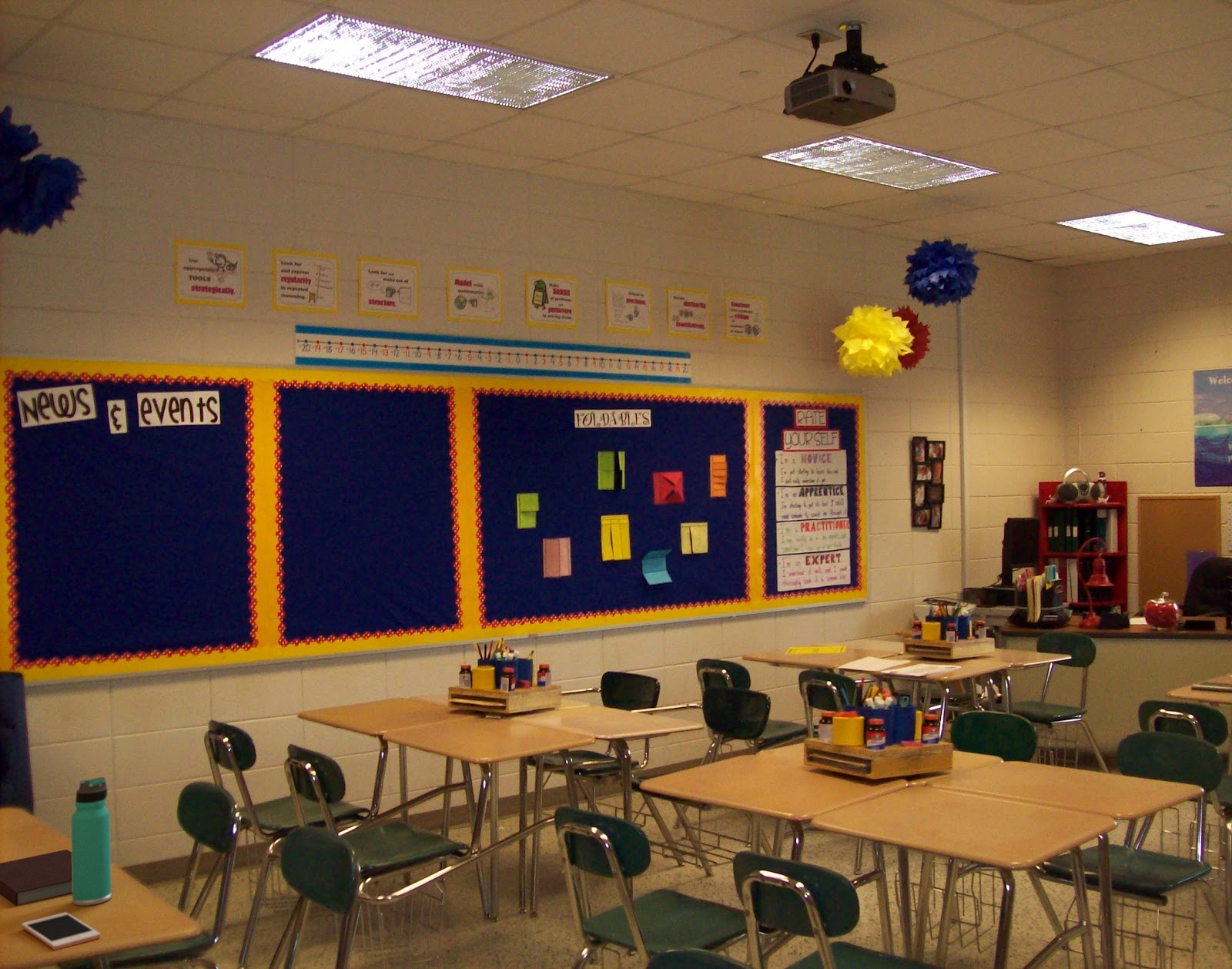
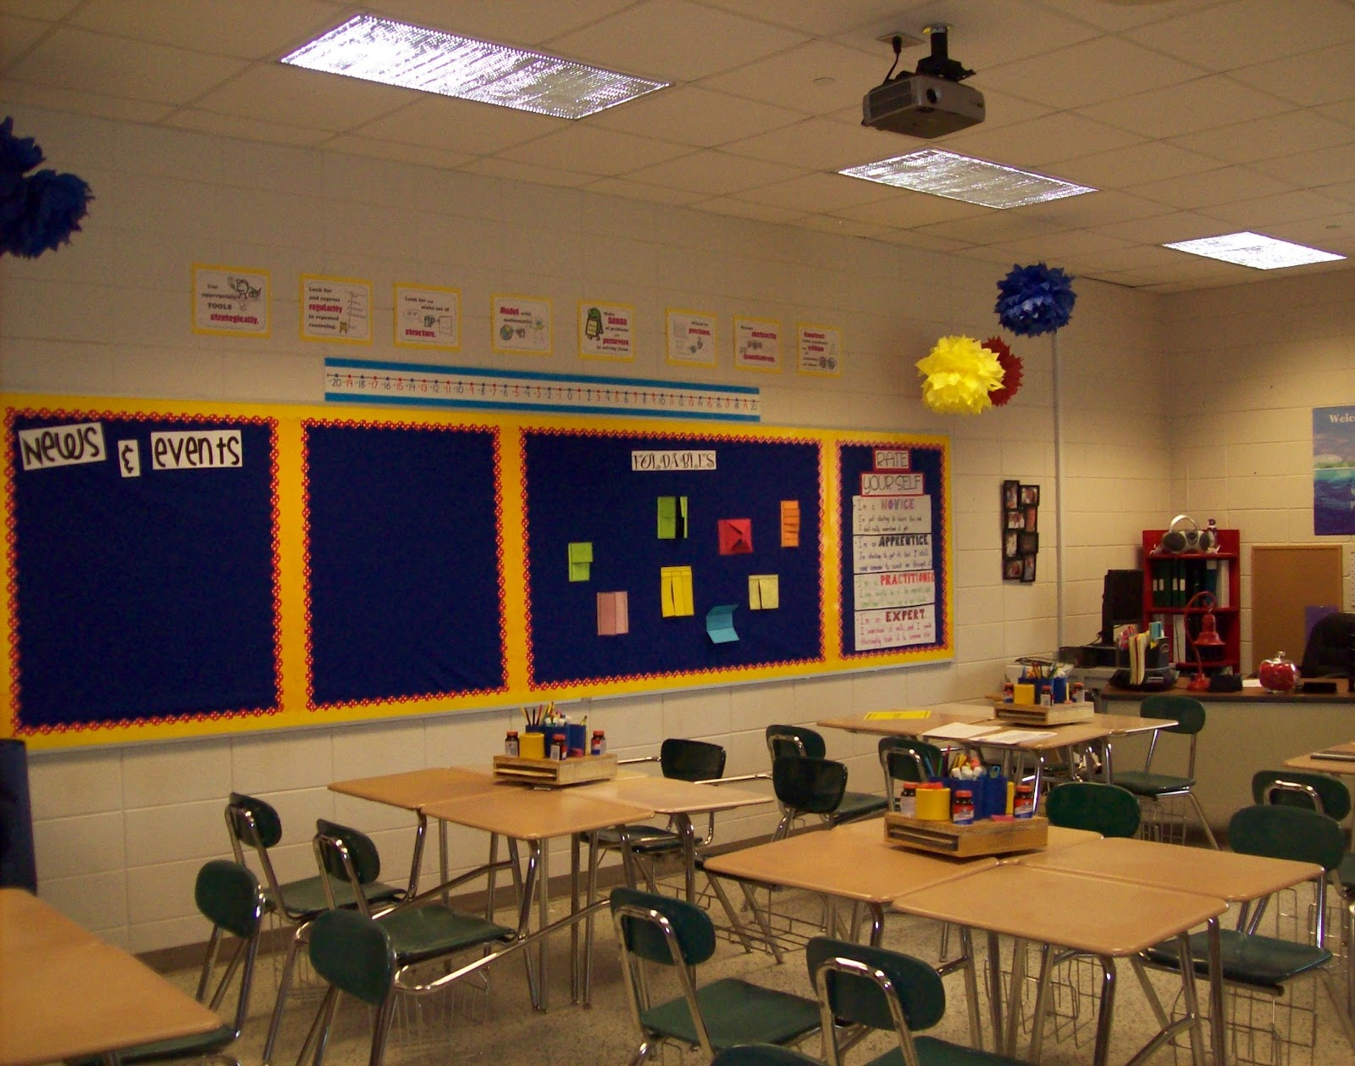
- cell phone [21,911,101,951]
- notebook [0,849,72,907]
- thermos bottle [71,776,112,907]
